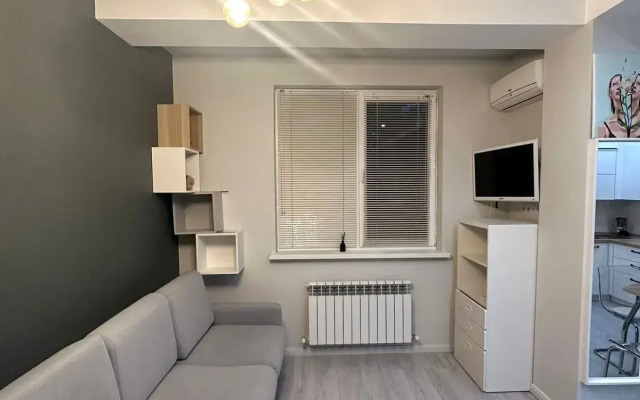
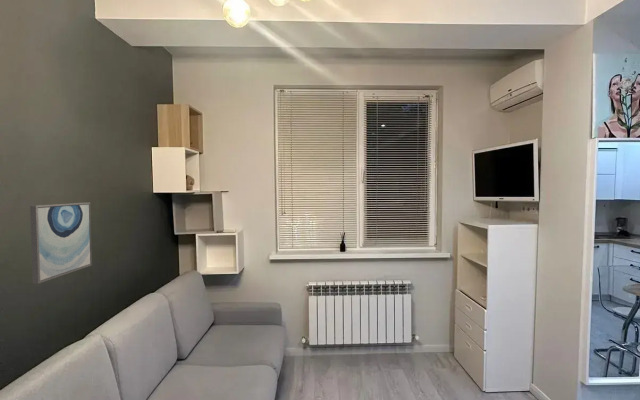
+ wall art [29,201,93,285]
